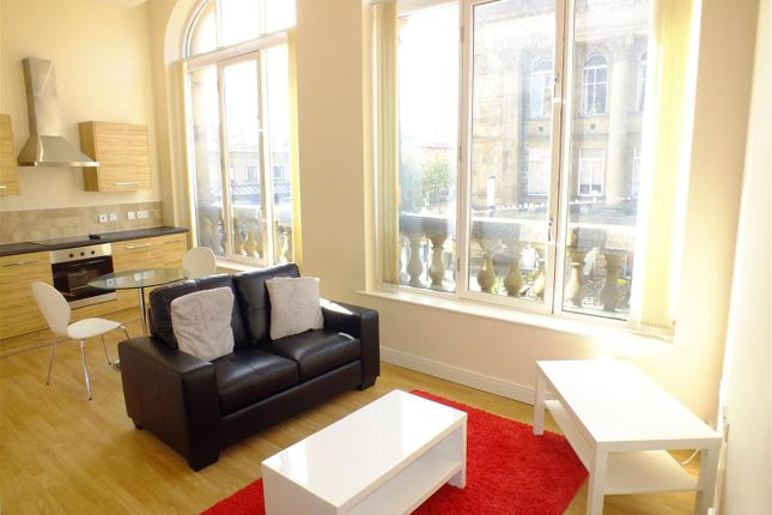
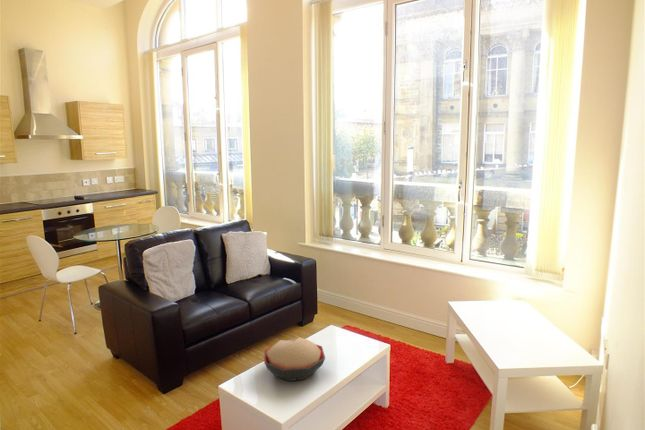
+ decorative bowl [263,336,326,382]
